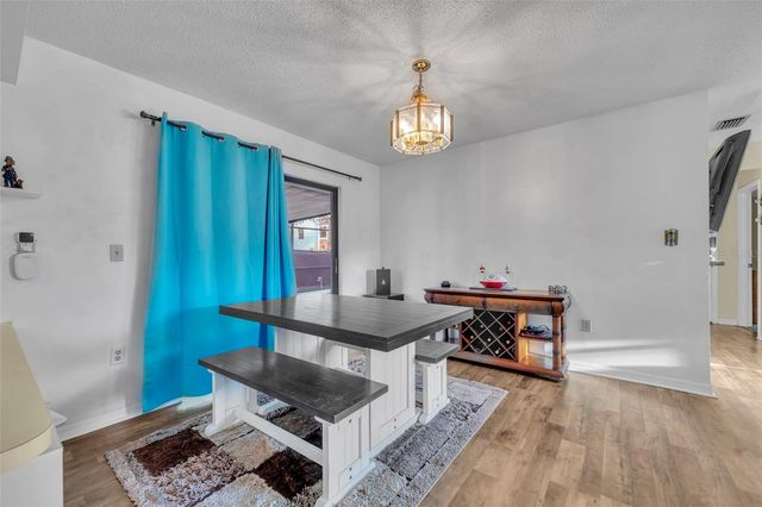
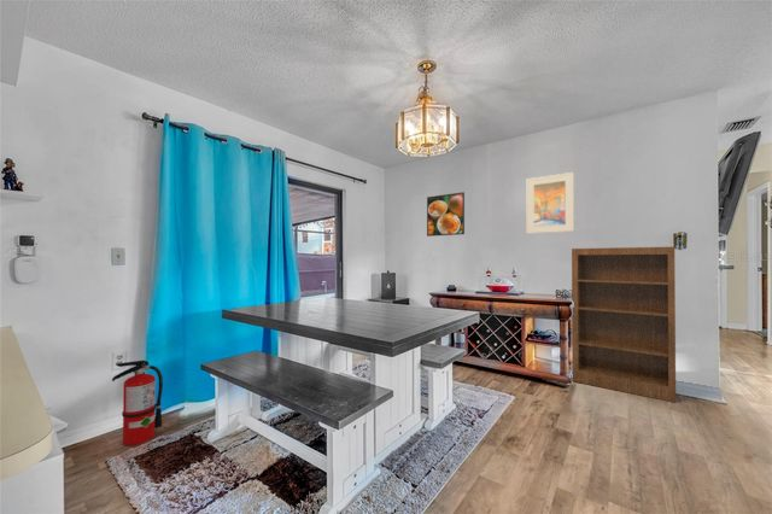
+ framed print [526,171,575,235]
+ fire extinguisher [111,360,164,446]
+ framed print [426,191,466,238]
+ bookshelf [571,246,677,403]
